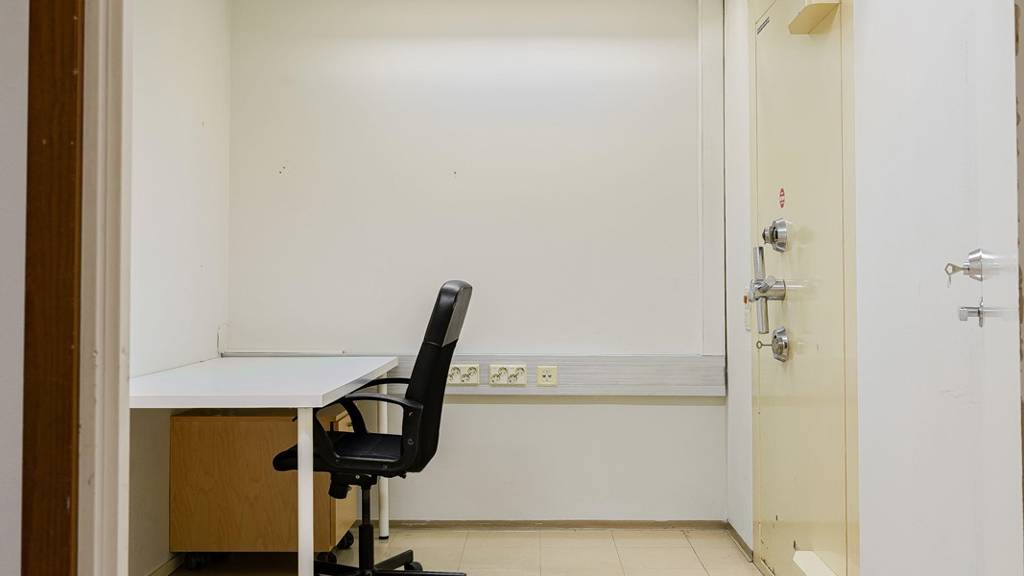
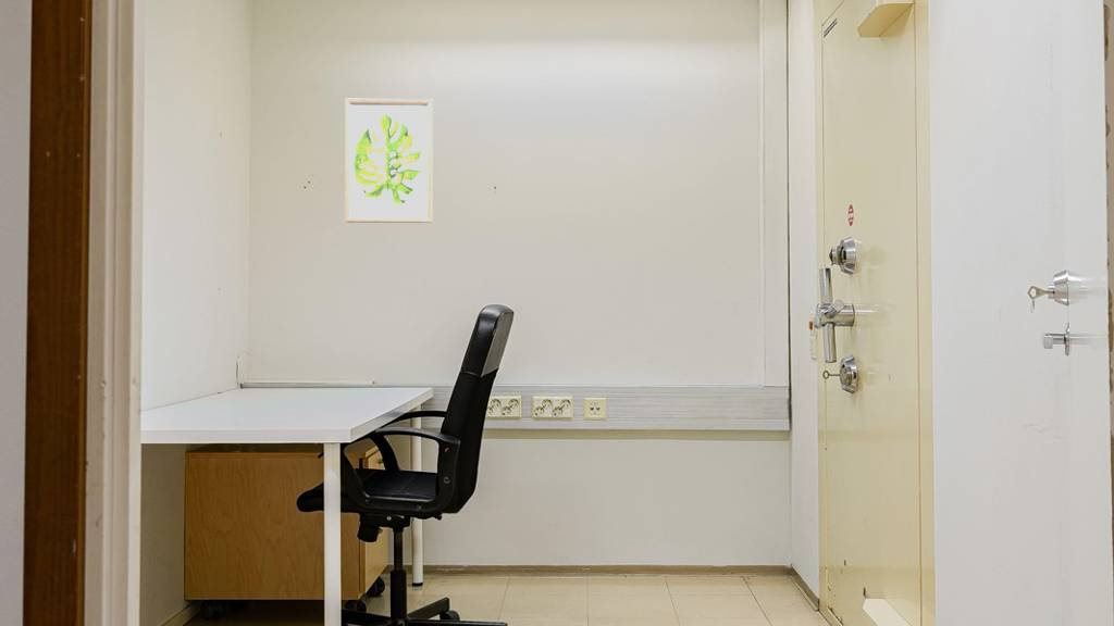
+ wall art [344,97,434,224]
